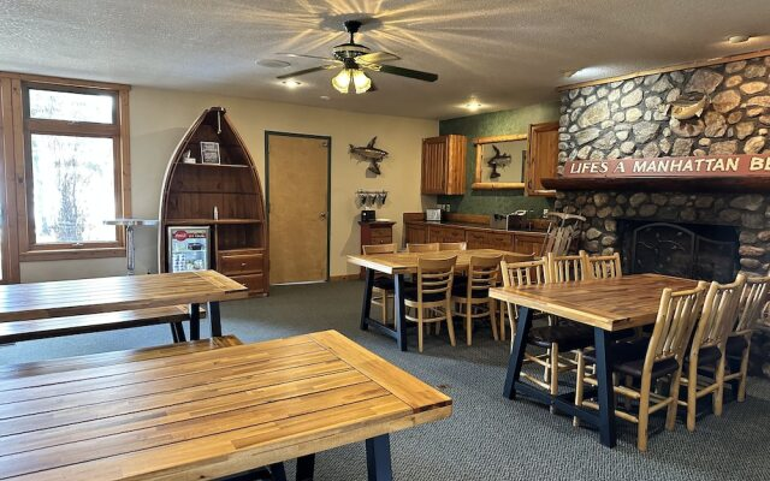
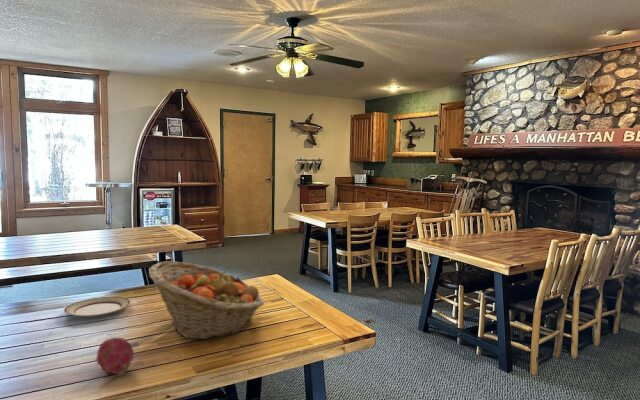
+ fruit basket [147,261,265,340]
+ fruit [95,337,135,378]
+ plate [63,296,131,318]
